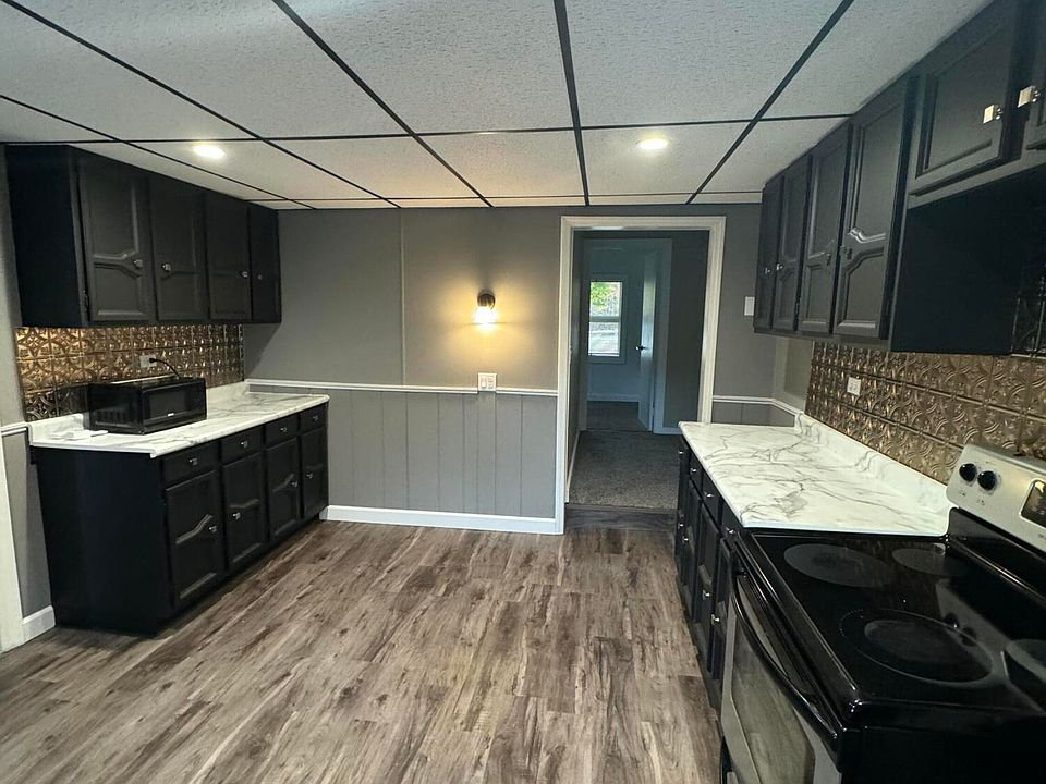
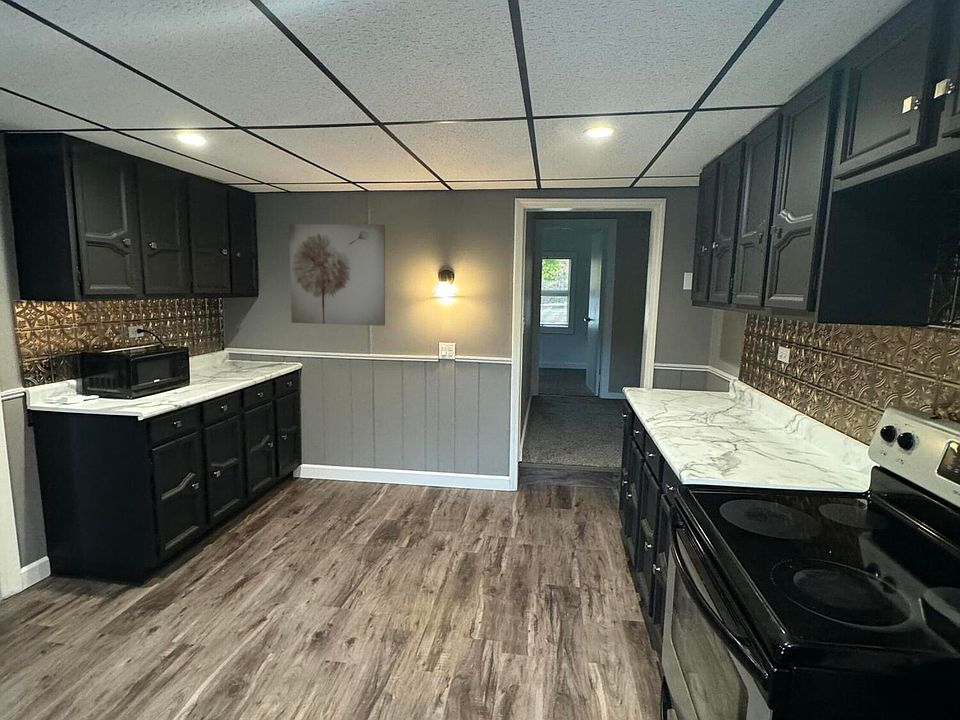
+ wall art [288,223,386,327]
